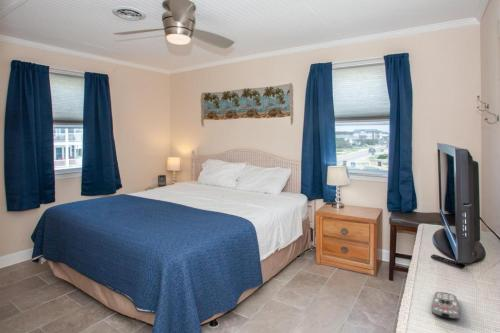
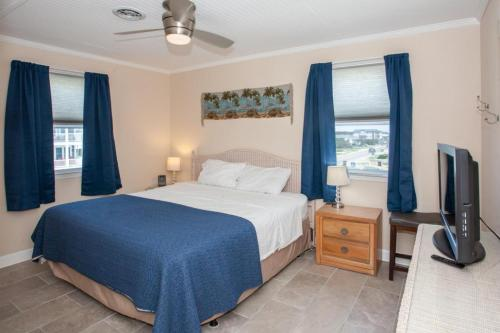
- remote control [430,291,461,321]
